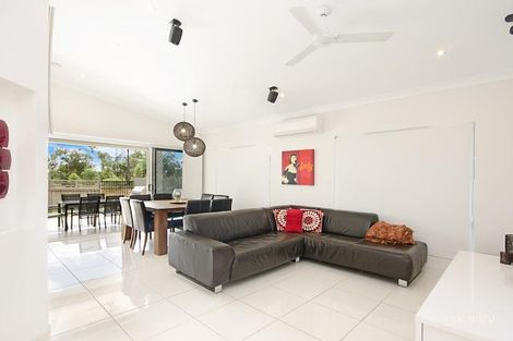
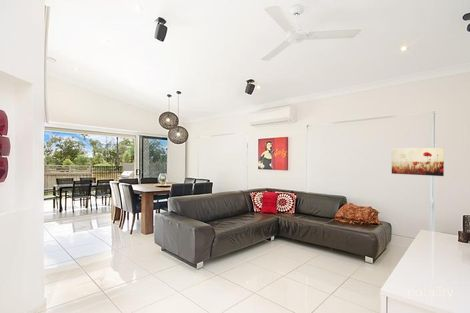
+ wall art [391,147,445,177]
